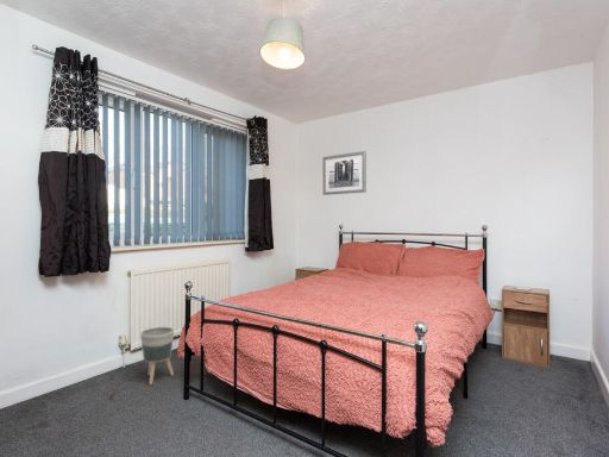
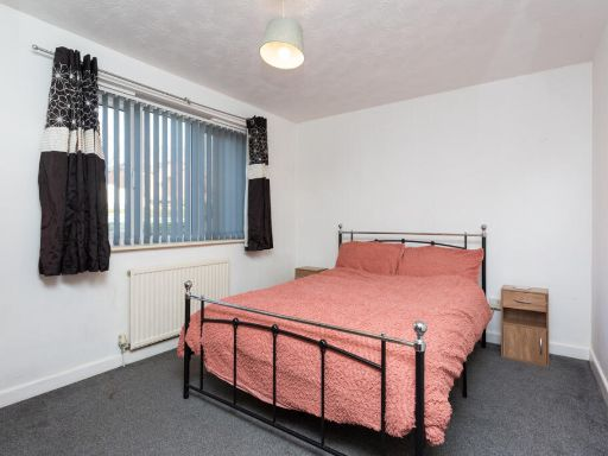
- planter [139,326,175,386]
- wall art [322,150,368,196]
